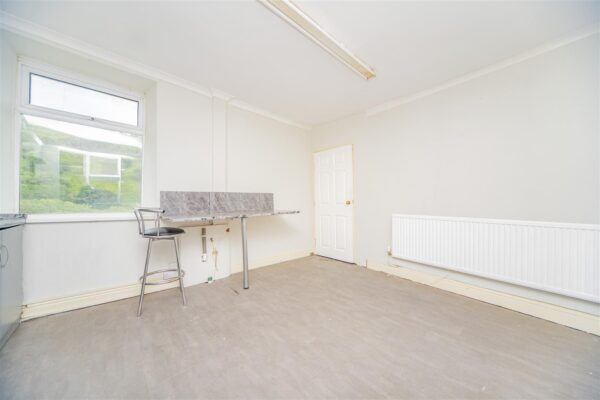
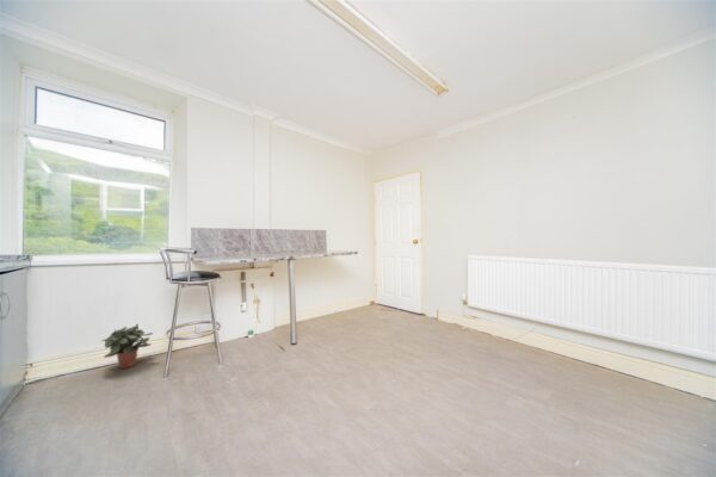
+ potted plant [100,323,154,370]
